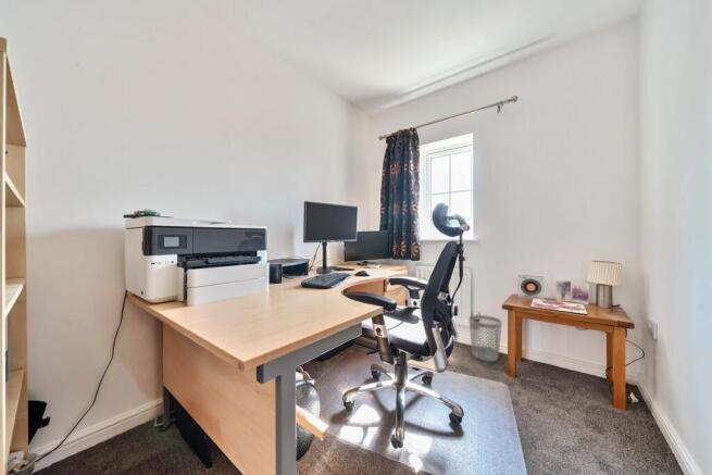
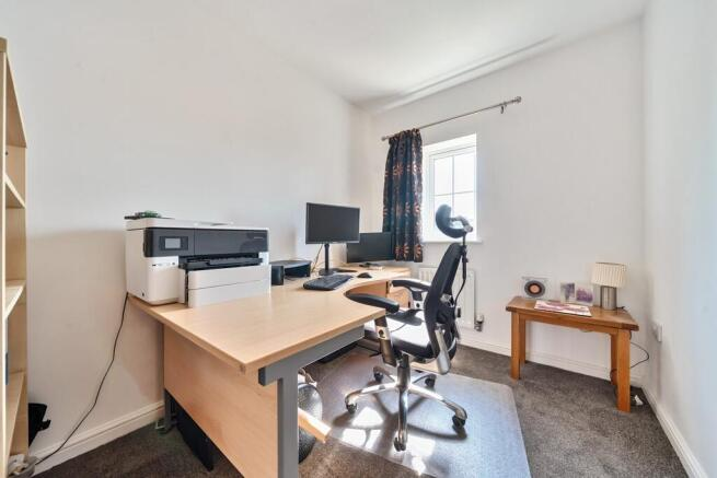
- wastebasket [469,314,503,362]
